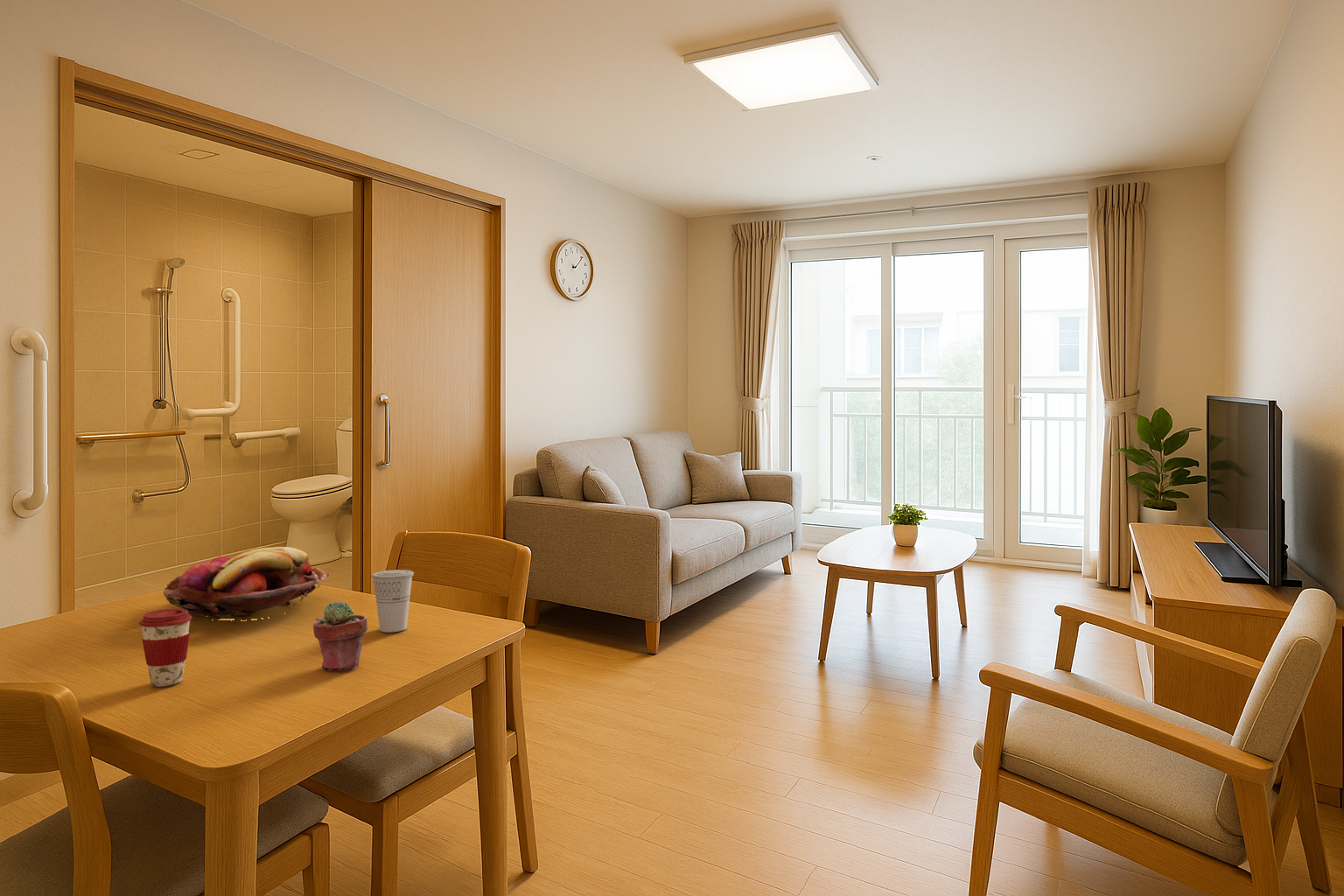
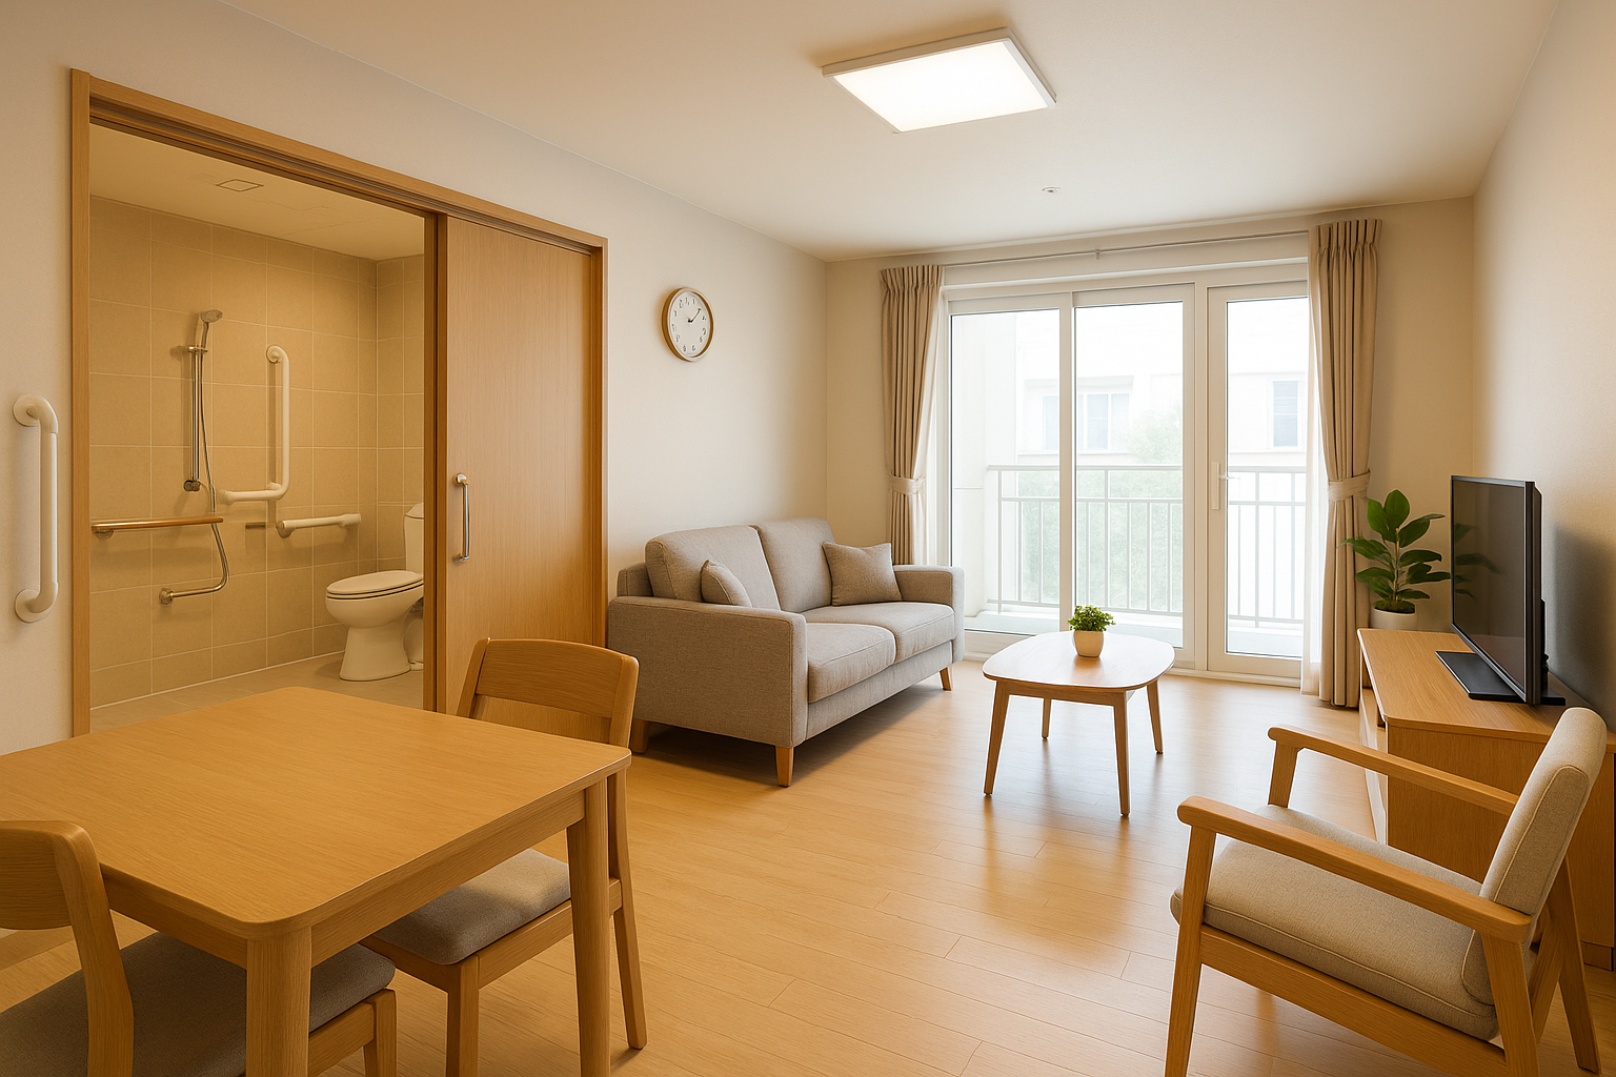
- coffee cup [138,608,193,688]
- fruit basket [163,546,332,621]
- potted succulent [312,600,368,672]
- cup [371,569,415,633]
